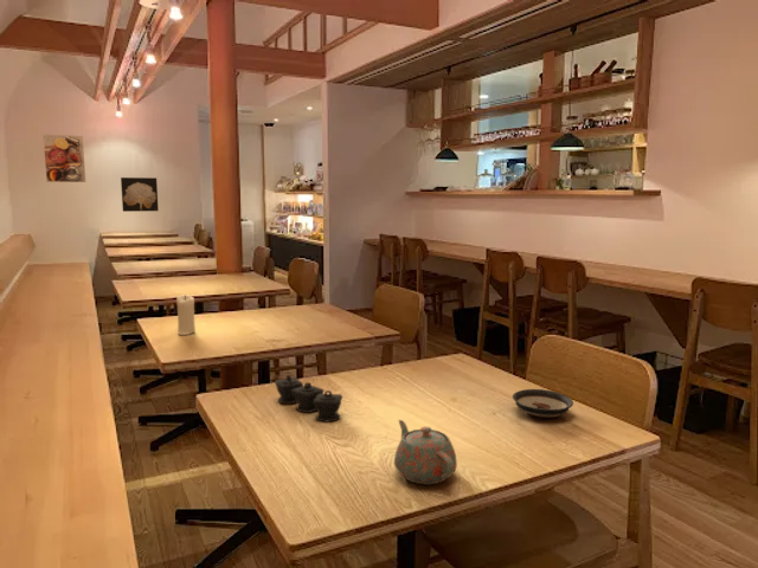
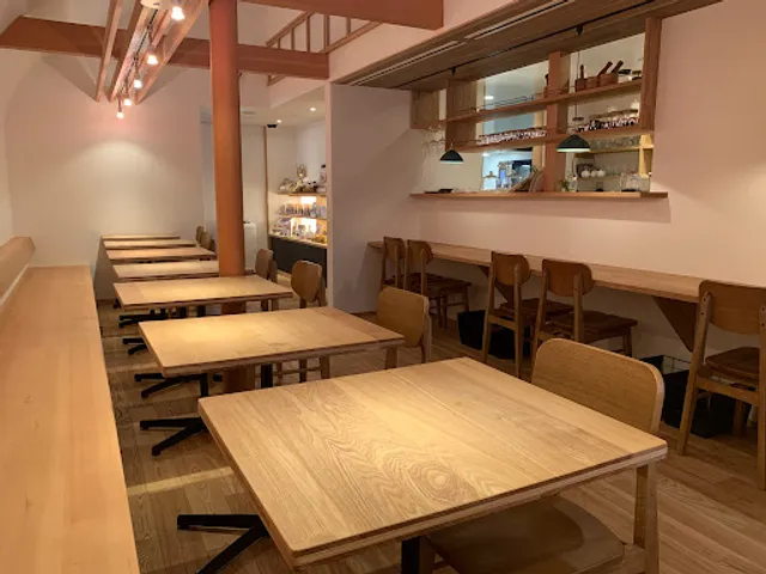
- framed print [41,134,86,183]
- teapot [393,419,458,486]
- saucer [512,388,574,419]
- sugar bowl [274,374,343,424]
- candle [175,293,197,336]
- wall art [120,176,160,213]
